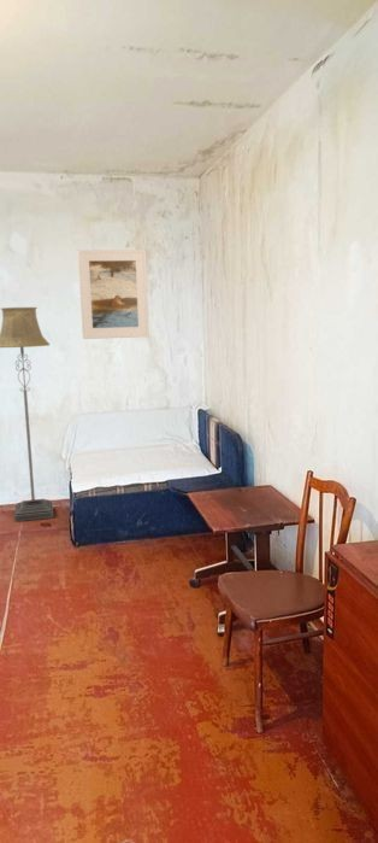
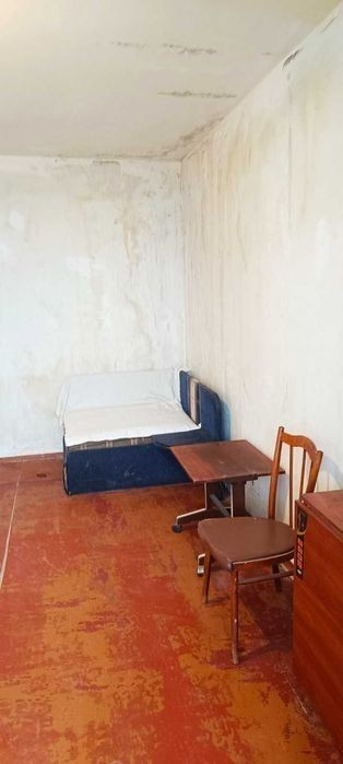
- floor lamp [0,306,54,522]
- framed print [77,248,150,340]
